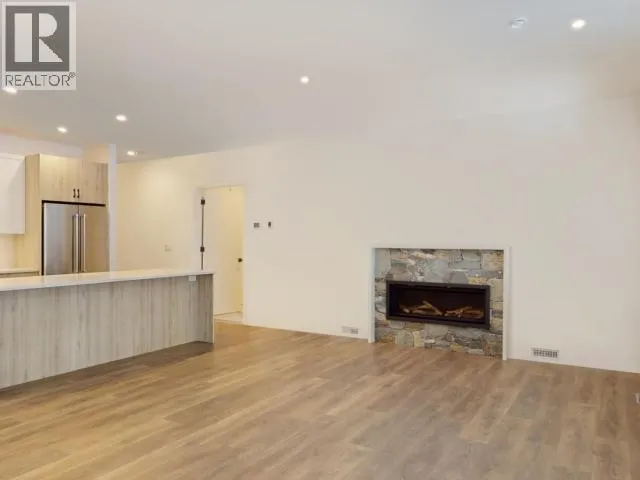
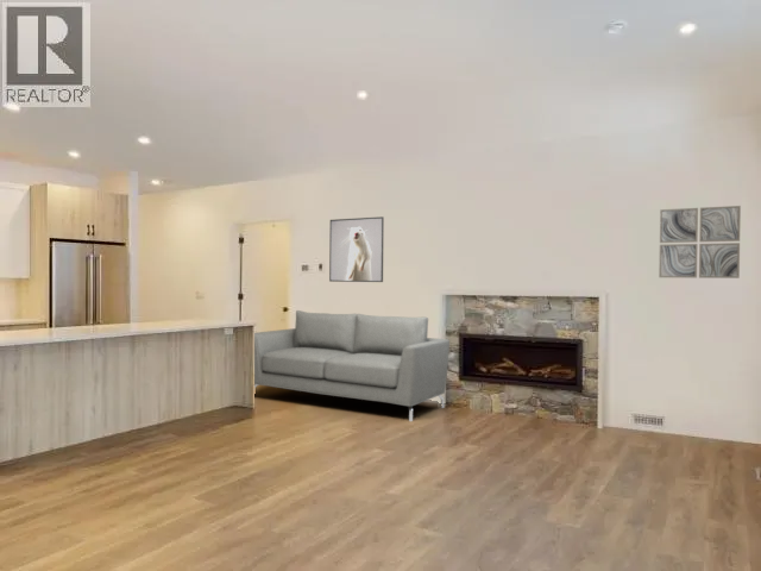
+ wall art [658,205,742,280]
+ sofa [253,309,451,422]
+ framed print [328,215,385,283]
